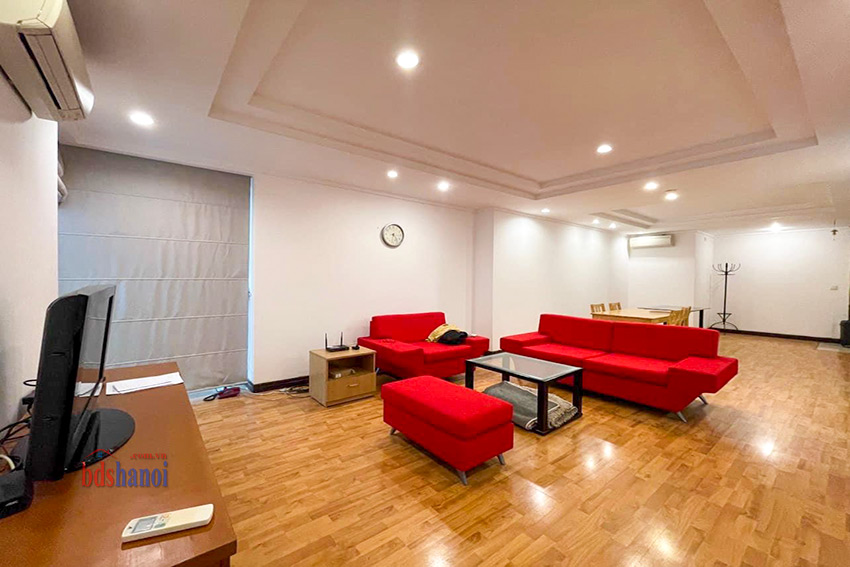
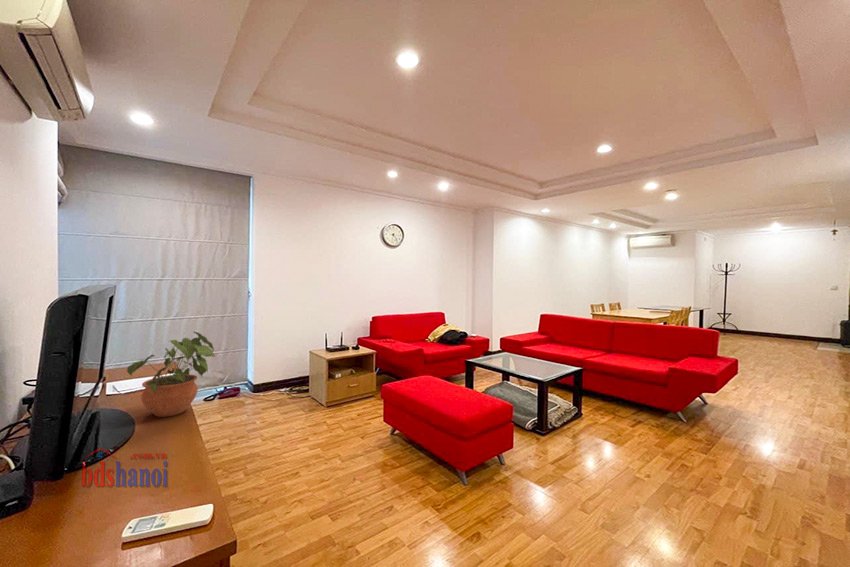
+ potted plant [126,331,216,418]
